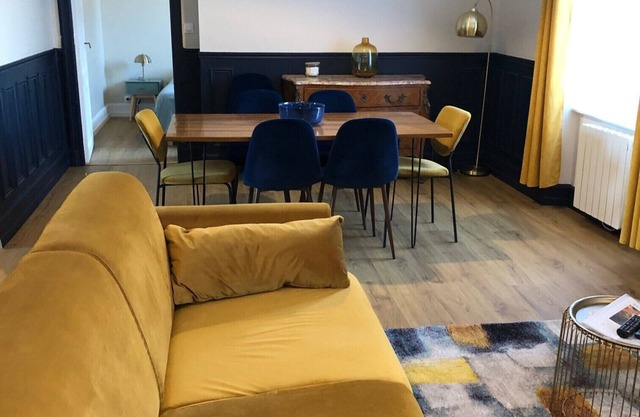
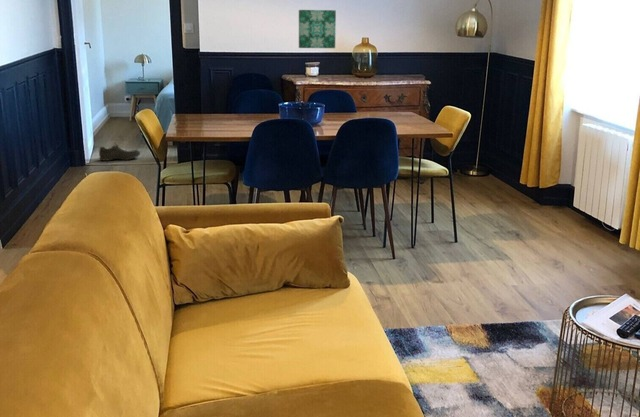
+ wall art [298,9,337,49]
+ arctic [98,143,141,162]
